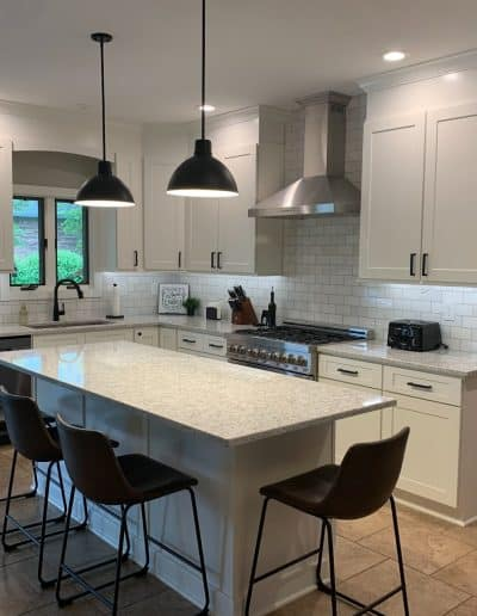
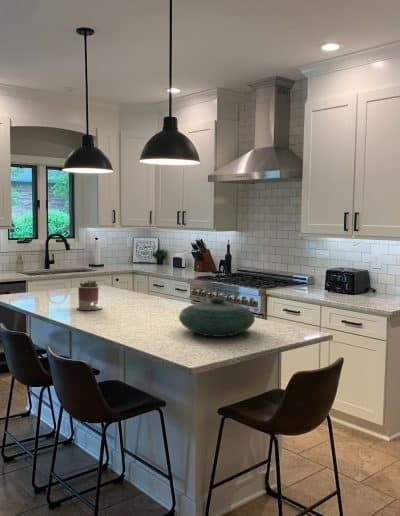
+ decorative bowl [178,296,256,338]
+ succulent planter [76,279,103,311]
